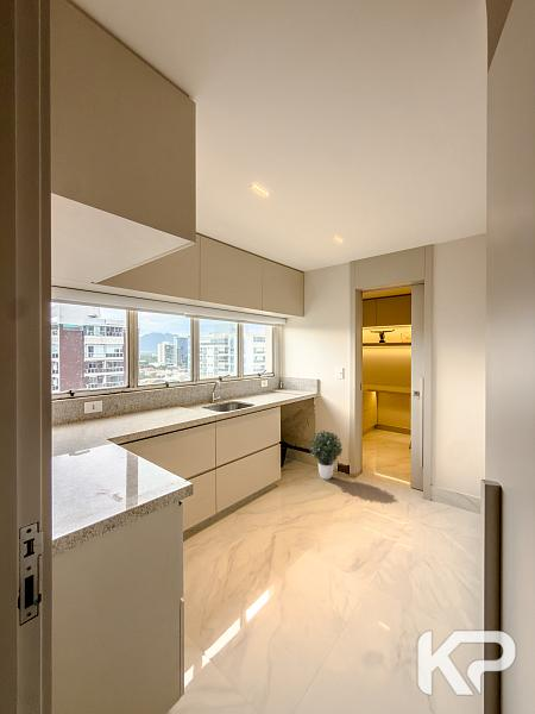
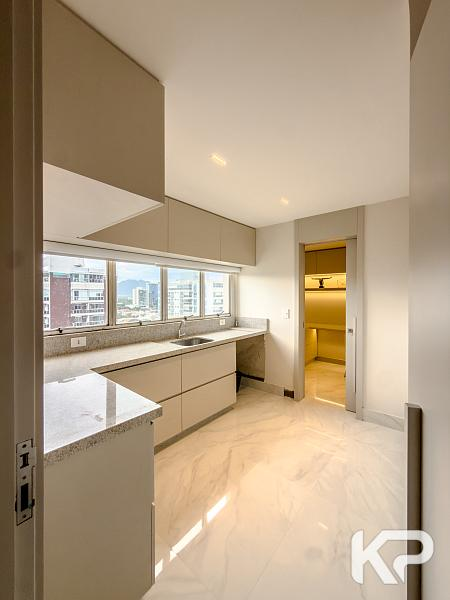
- potted plant [308,430,344,481]
